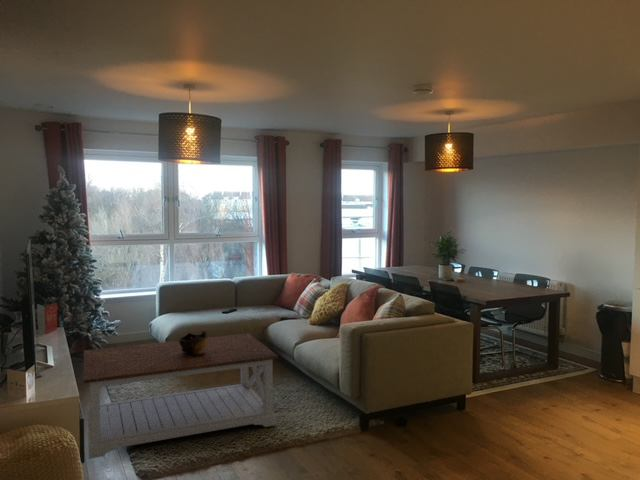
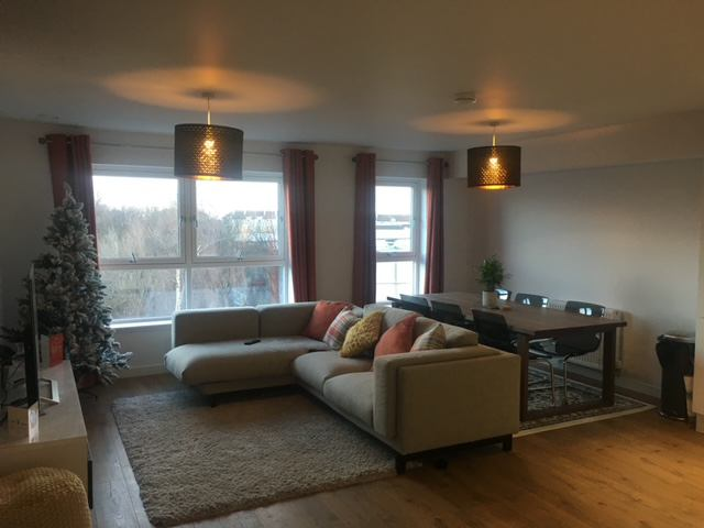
- decorative bowl [177,329,209,356]
- coffee table [83,332,279,460]
